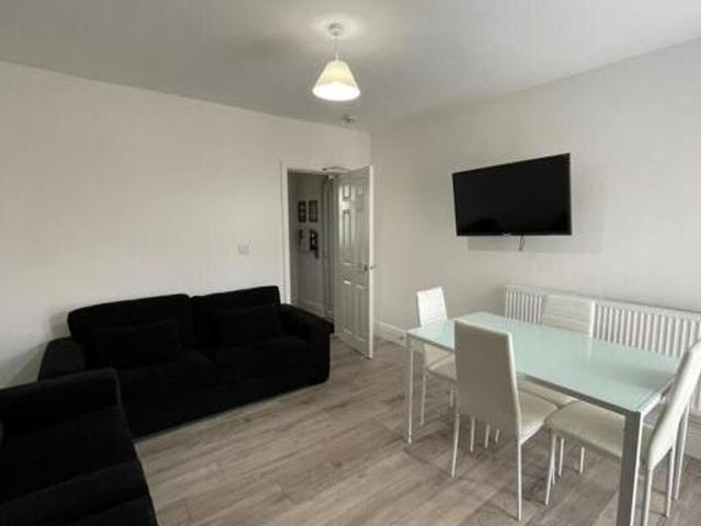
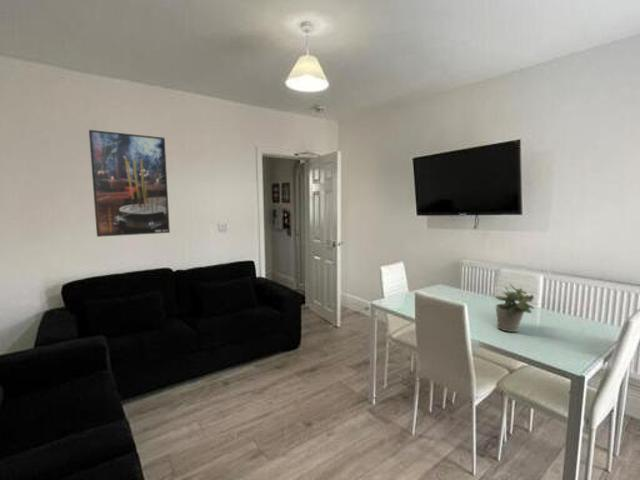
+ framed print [88,129,171,238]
+ potted plant [494,283,536,333]
